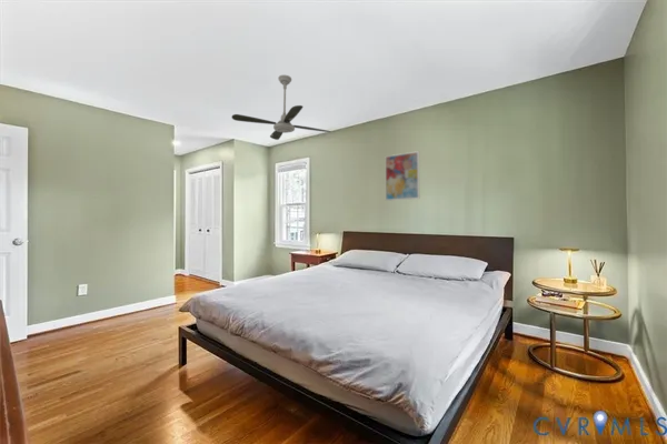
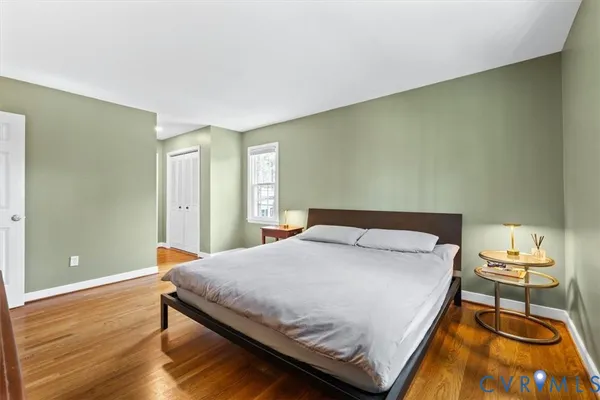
- ceiling fan [231,74,332,141]
- wall art [385,150,420,202]
